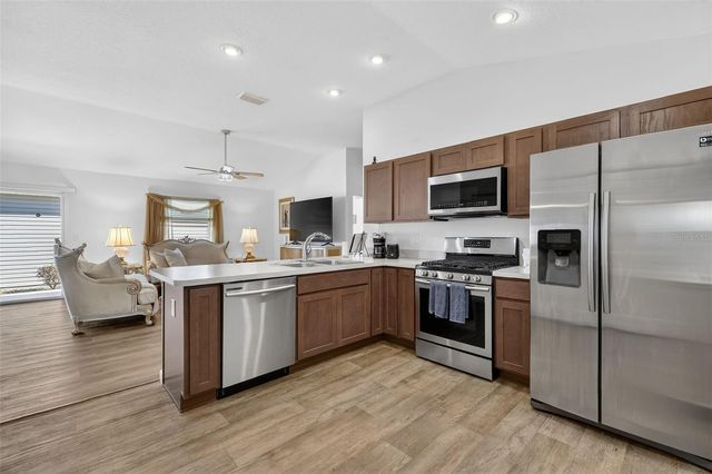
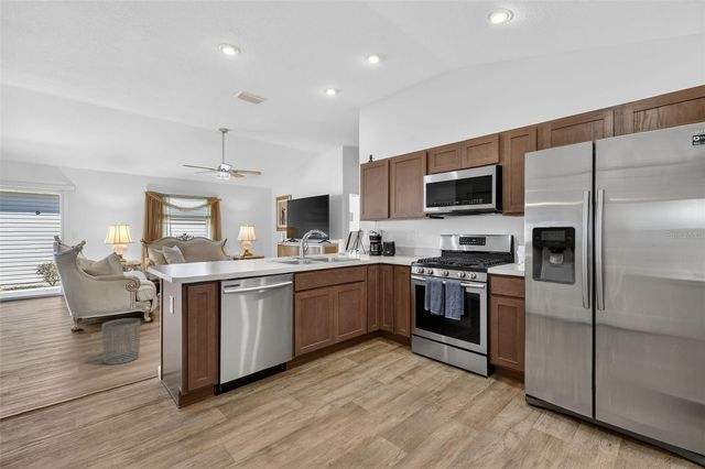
+ waste bin [100,317,142,366]
